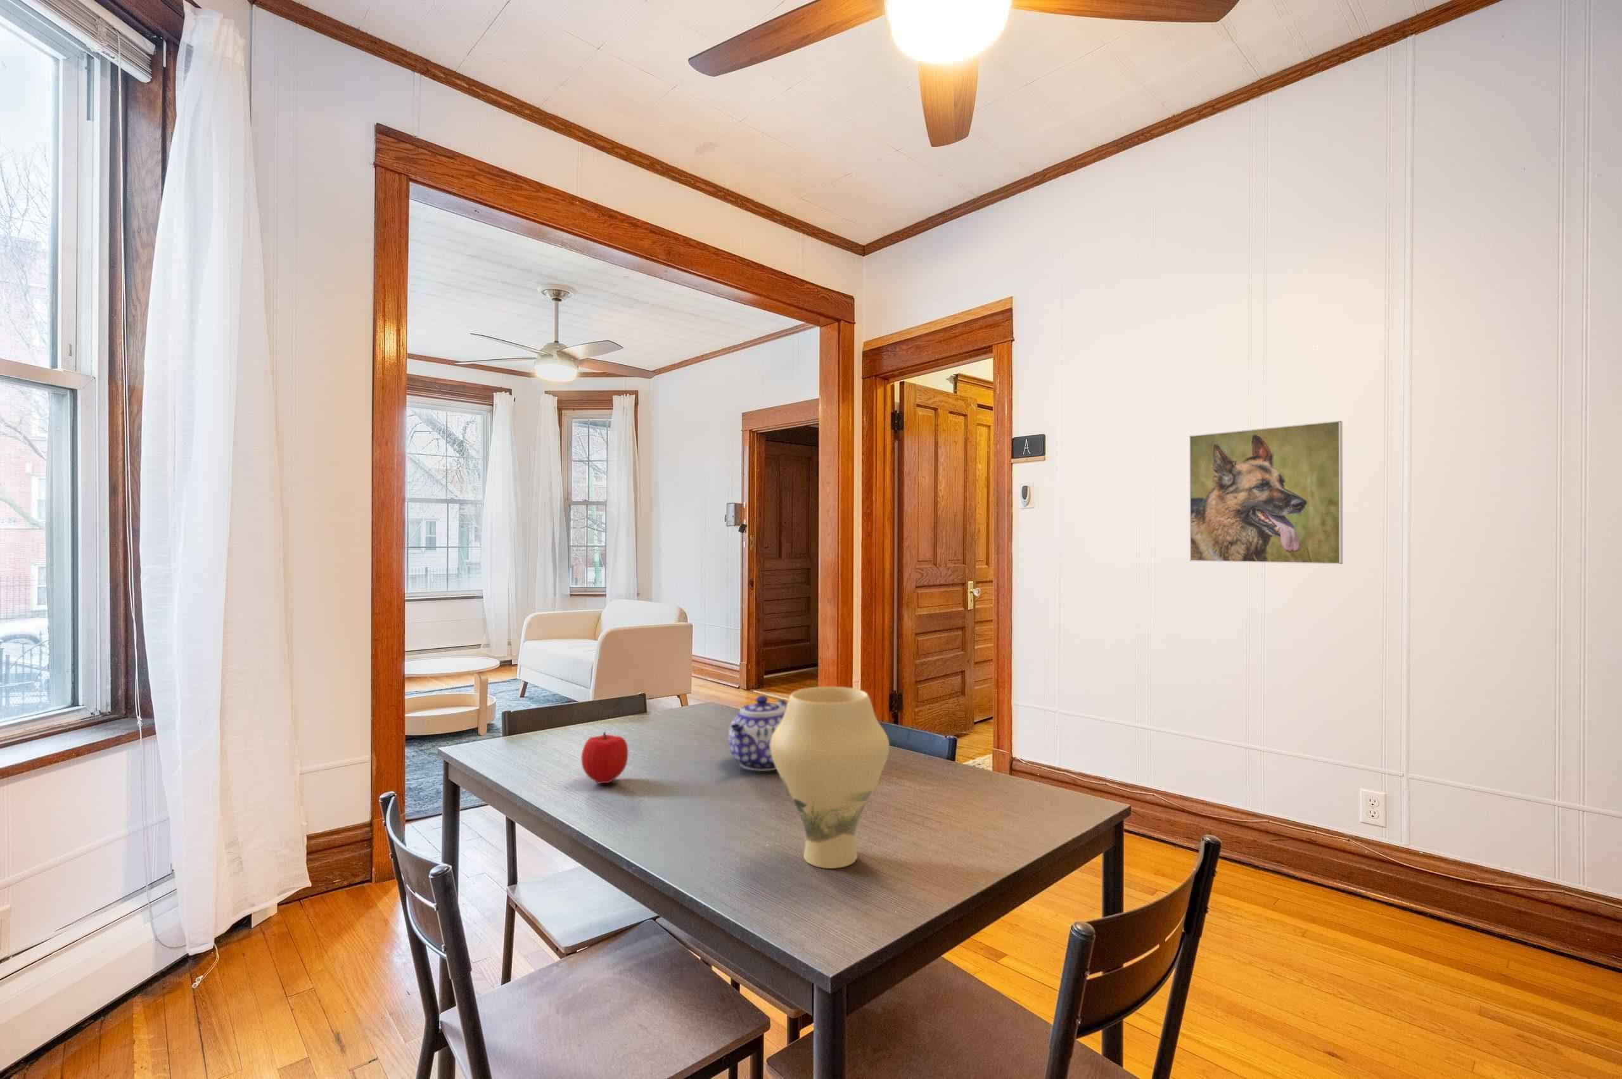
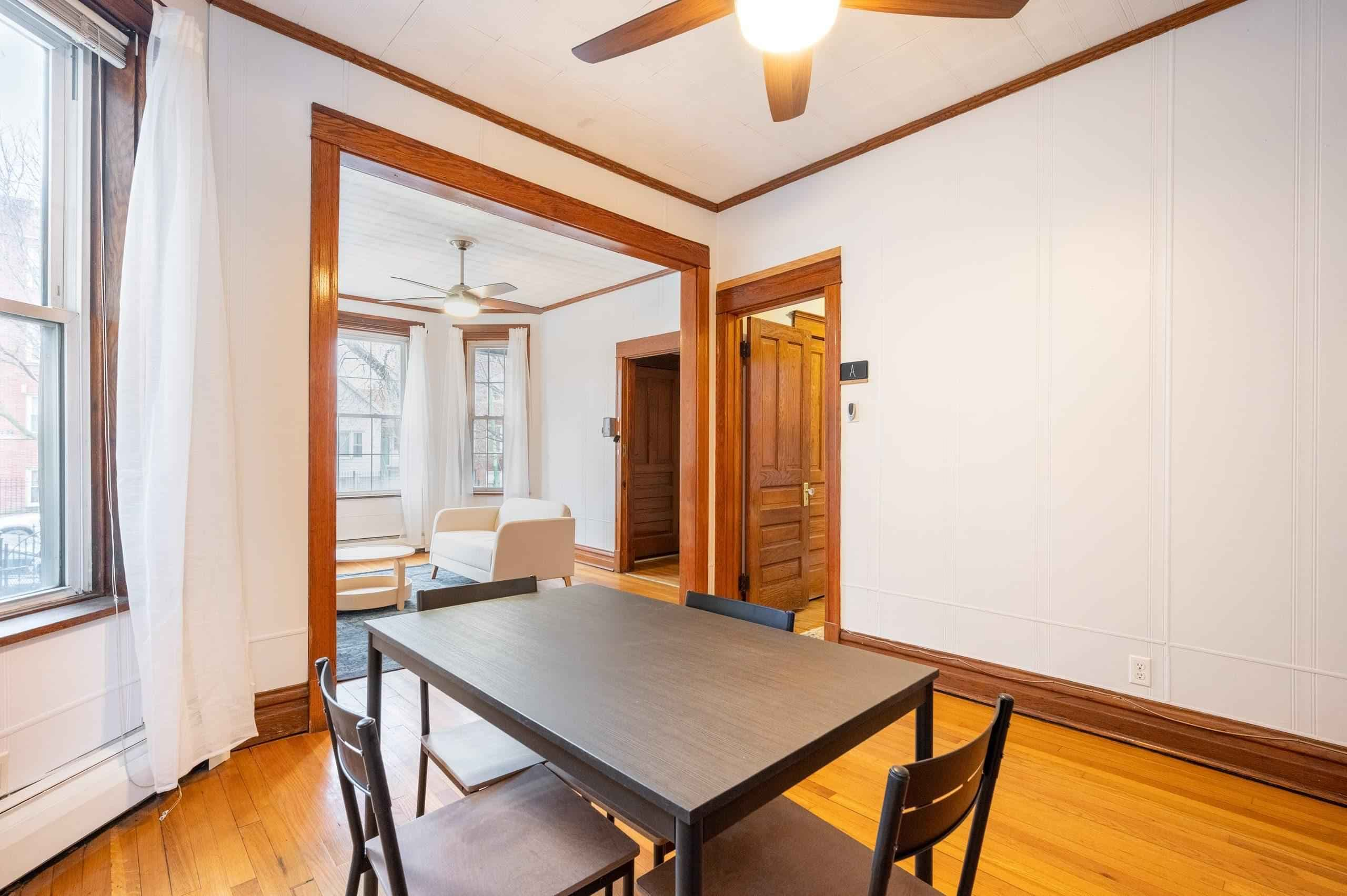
- fruit [580,731,629,784]
- vase [771,686,890,869]
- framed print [1189,420,1343,565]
- teapot [727,695,788,772]
